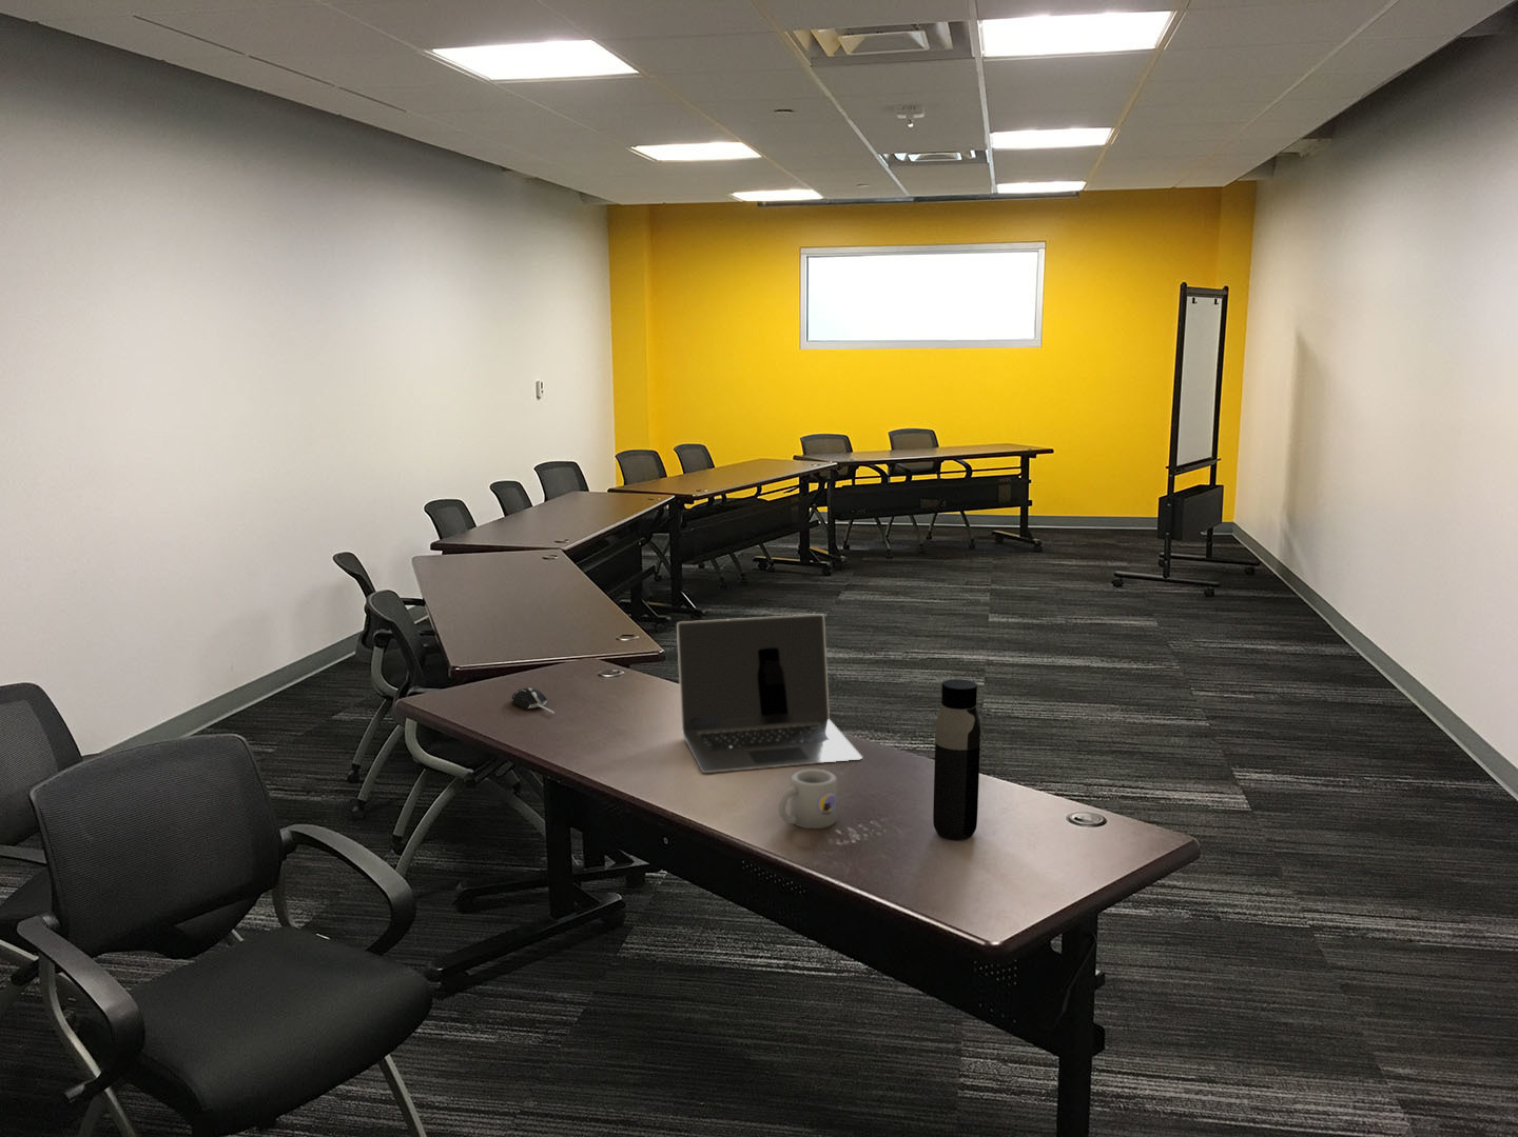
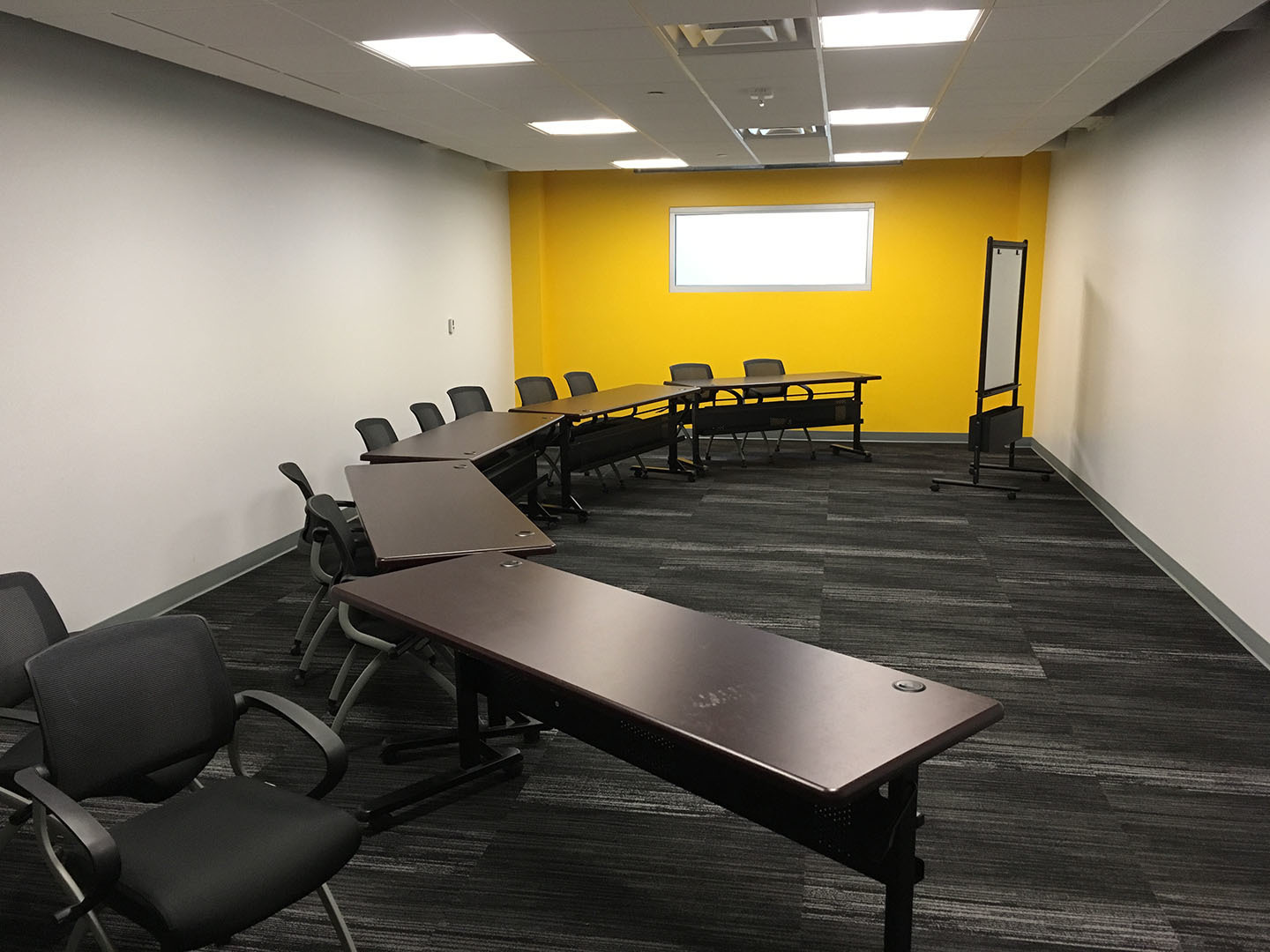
- computer mouse [512,687,556,714]
- laptop [675,613,863,774]
- water bottle [932,678,981,841]
- mug [778,768,838,830]
